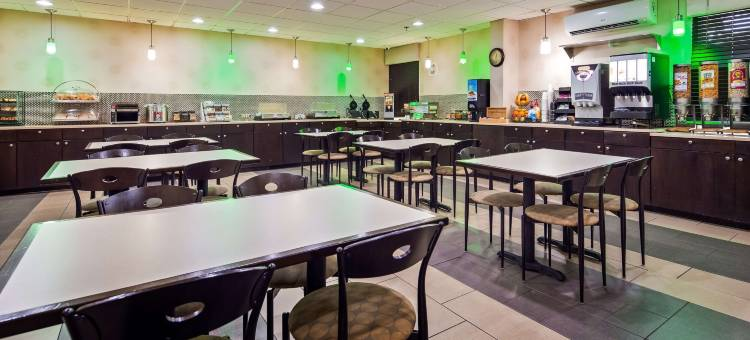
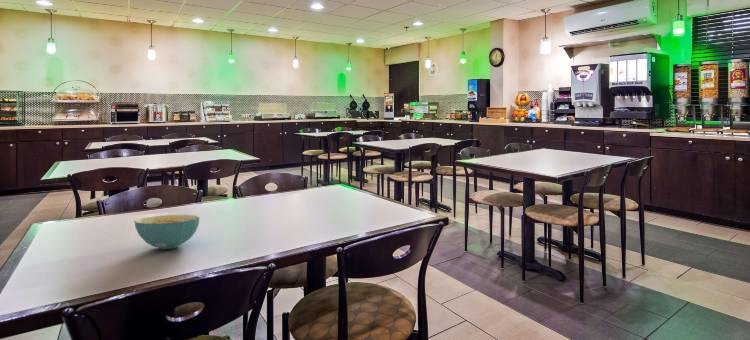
+ cereal bowl [133,214,201,250]
